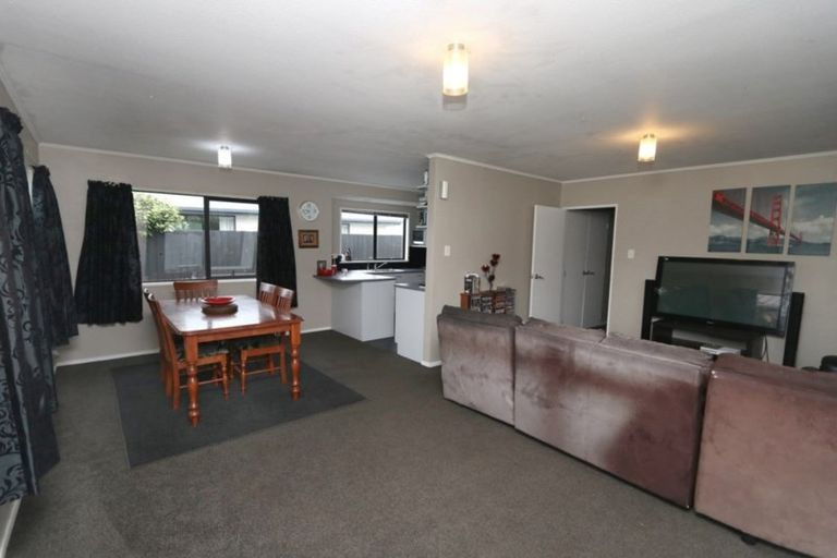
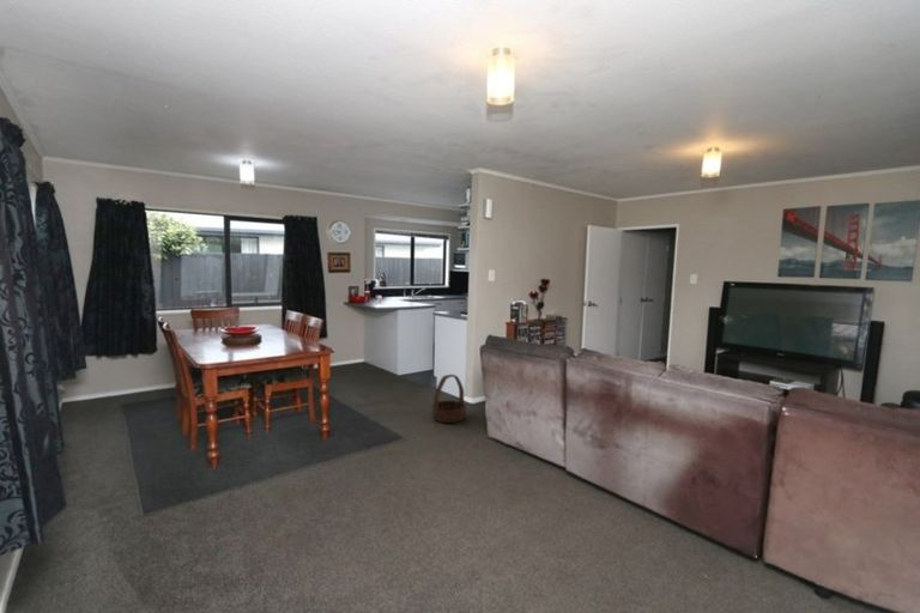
+ basket [431,374,467,424]
